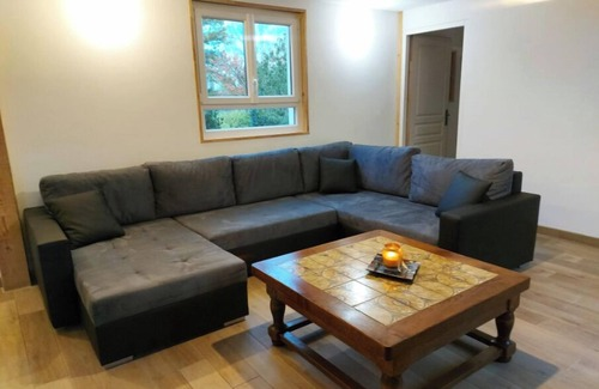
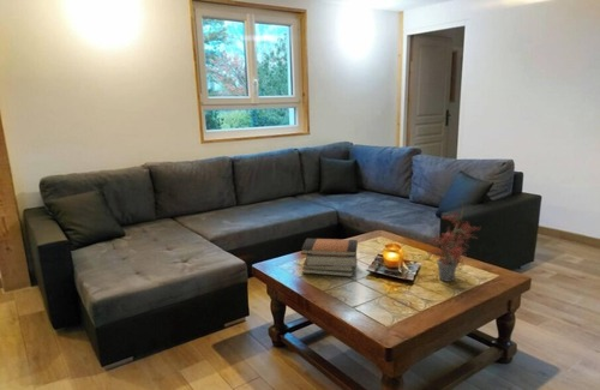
+ potted plant [426,202,482,283]
+ book stack [300,238,359,278]
